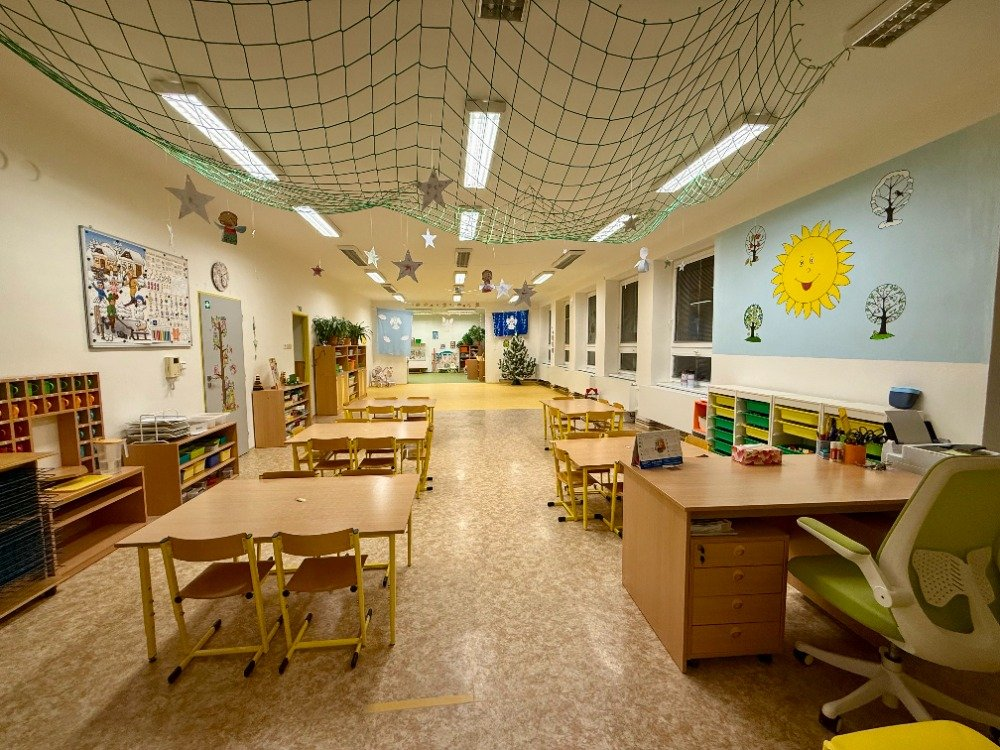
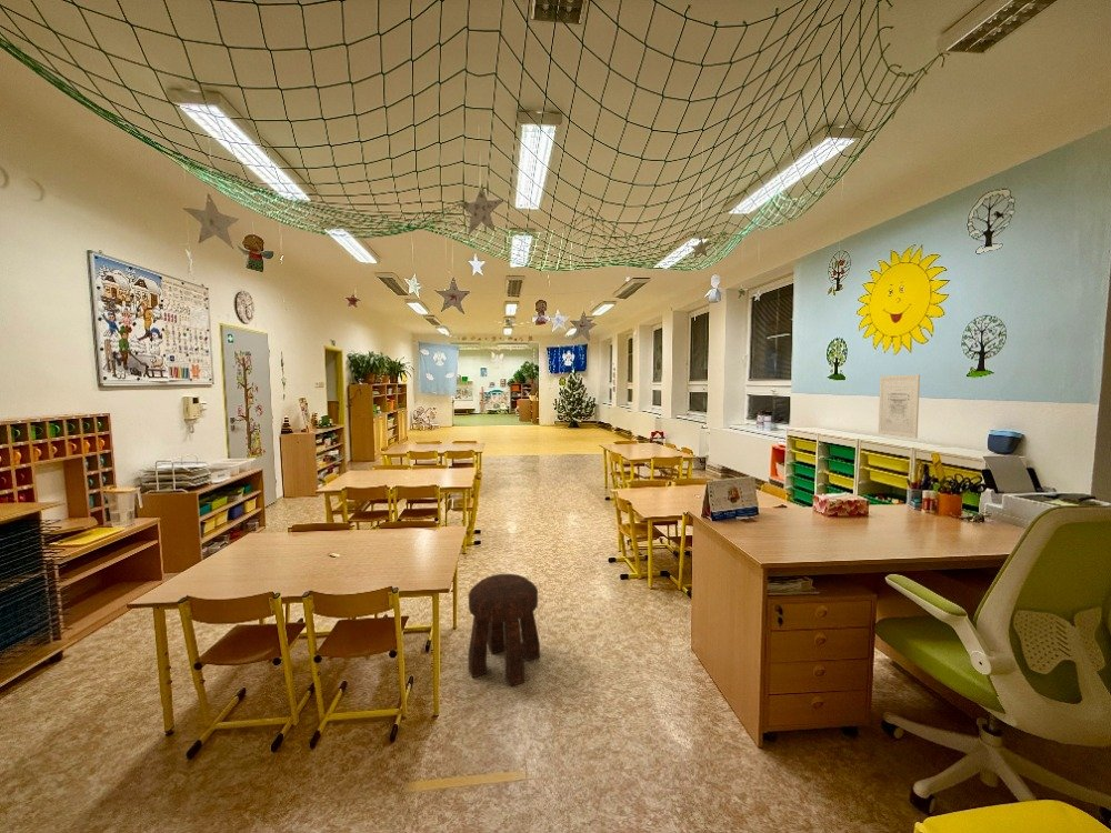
+ stool [467,573,541,688]
+ wall art [878,374,921,440]
